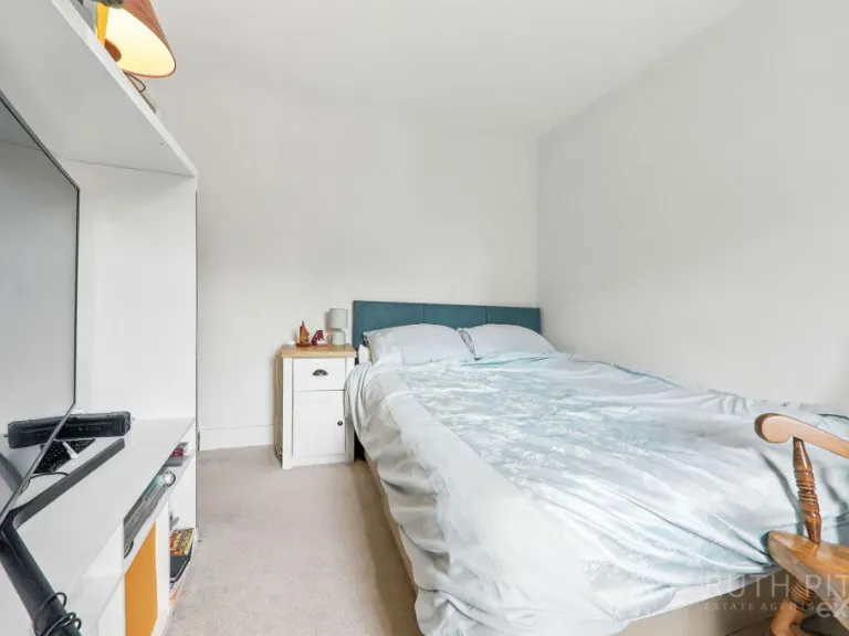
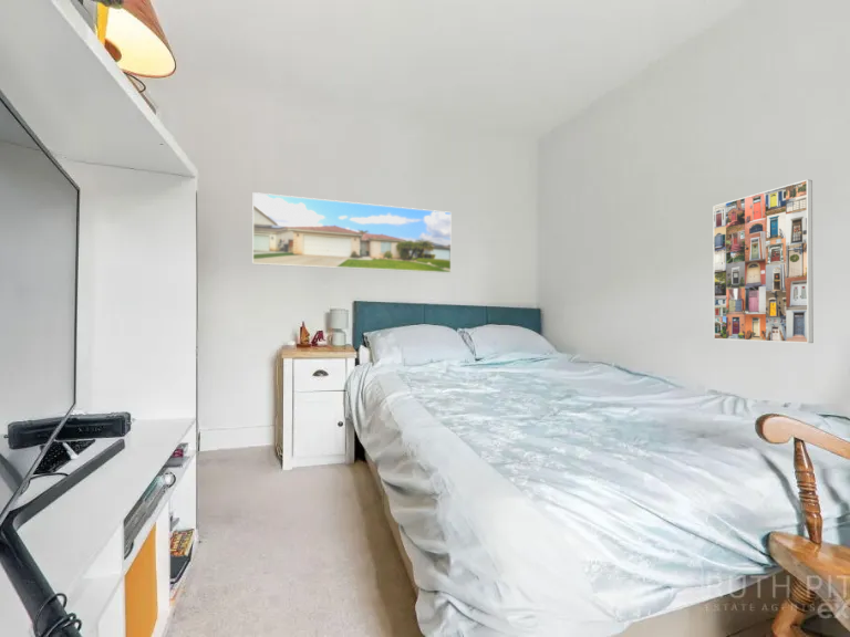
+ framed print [251,191,453,274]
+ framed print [712,178,815,344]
